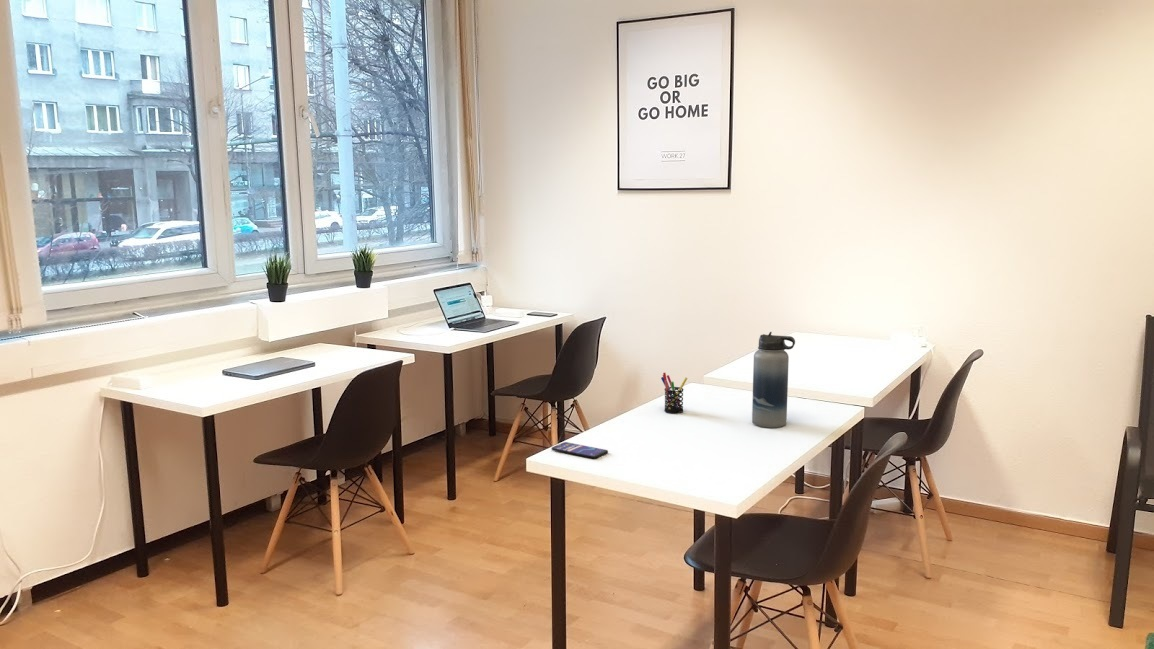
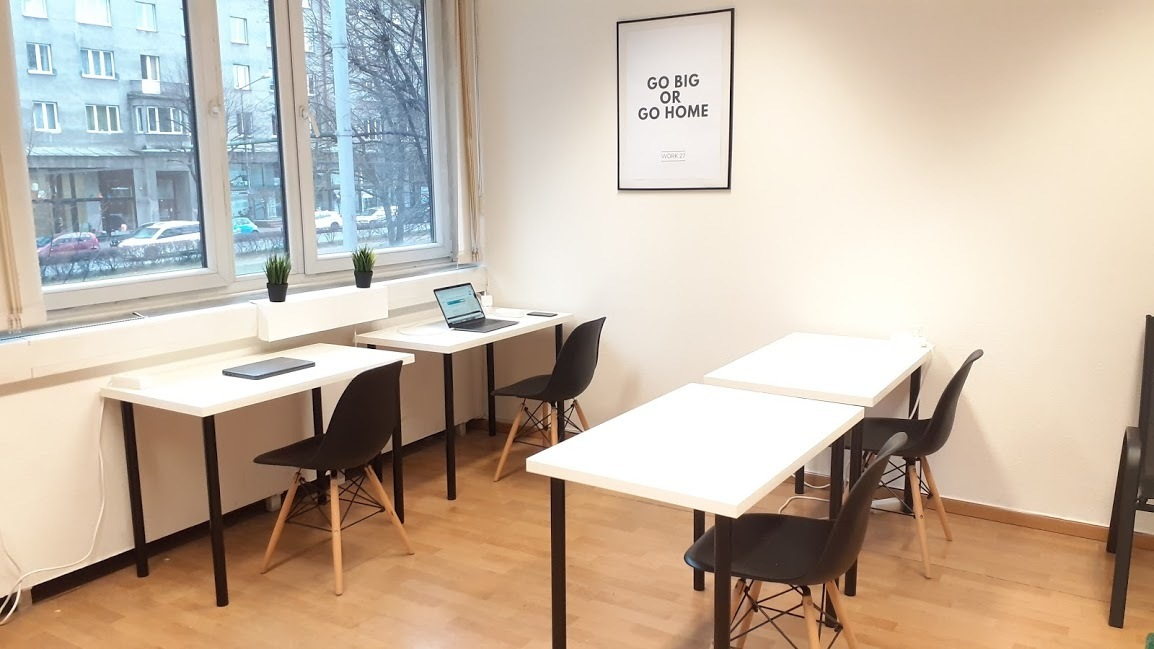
- pen holder [660,372,688,414]
- smartphone [551,441,609,459]
- water bottle [751,331,796,428]
